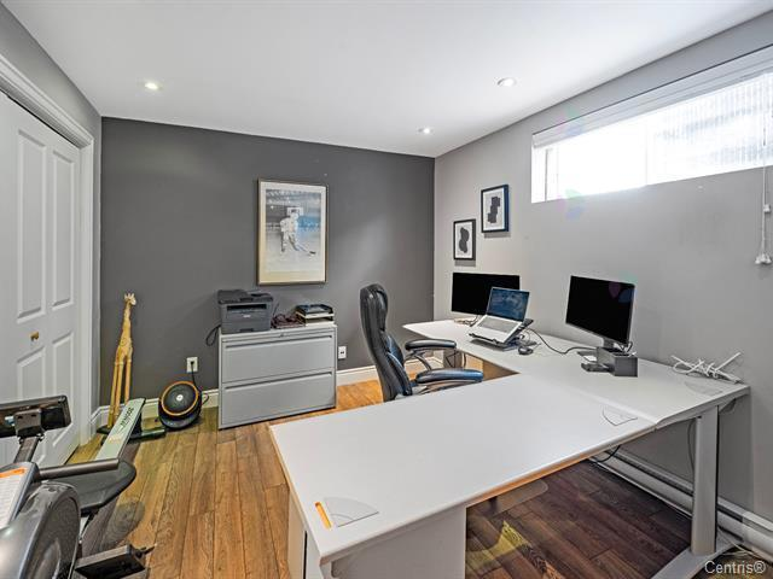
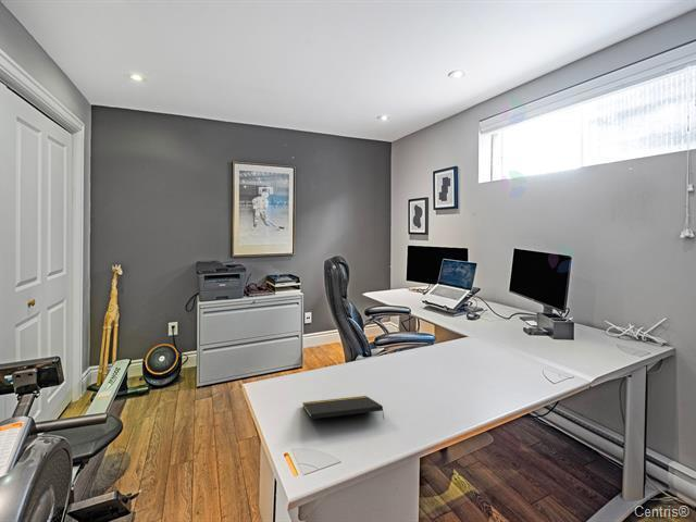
+ notepad [301,395,385,420]
